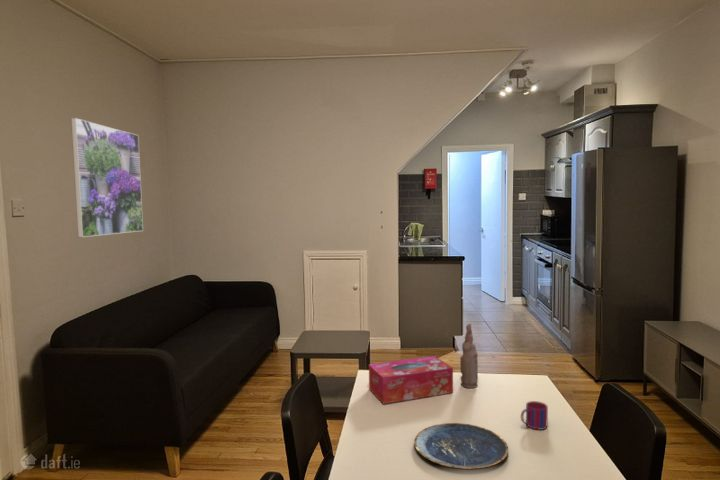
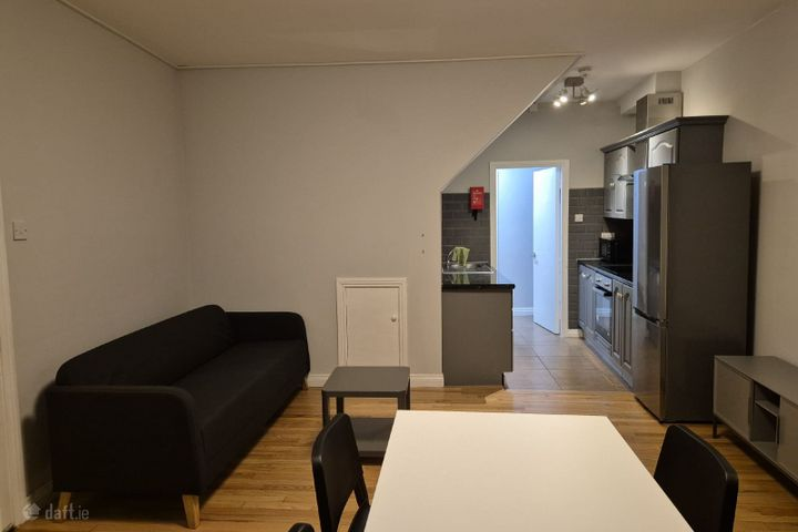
- bottle [459,323,479,389]
- plate [413,422,509,471]
- tissue box [368,355,454,405]
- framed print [70,117,144,238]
- mug [520,400,549,431]
